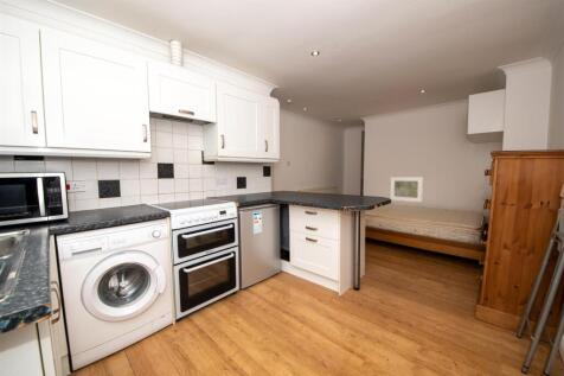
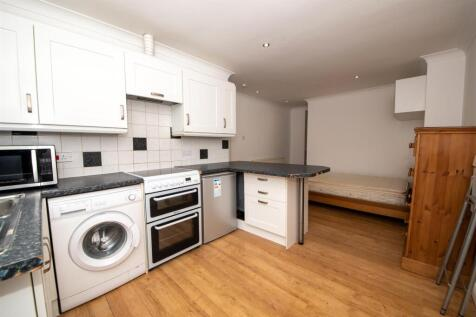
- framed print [389,176,424,203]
